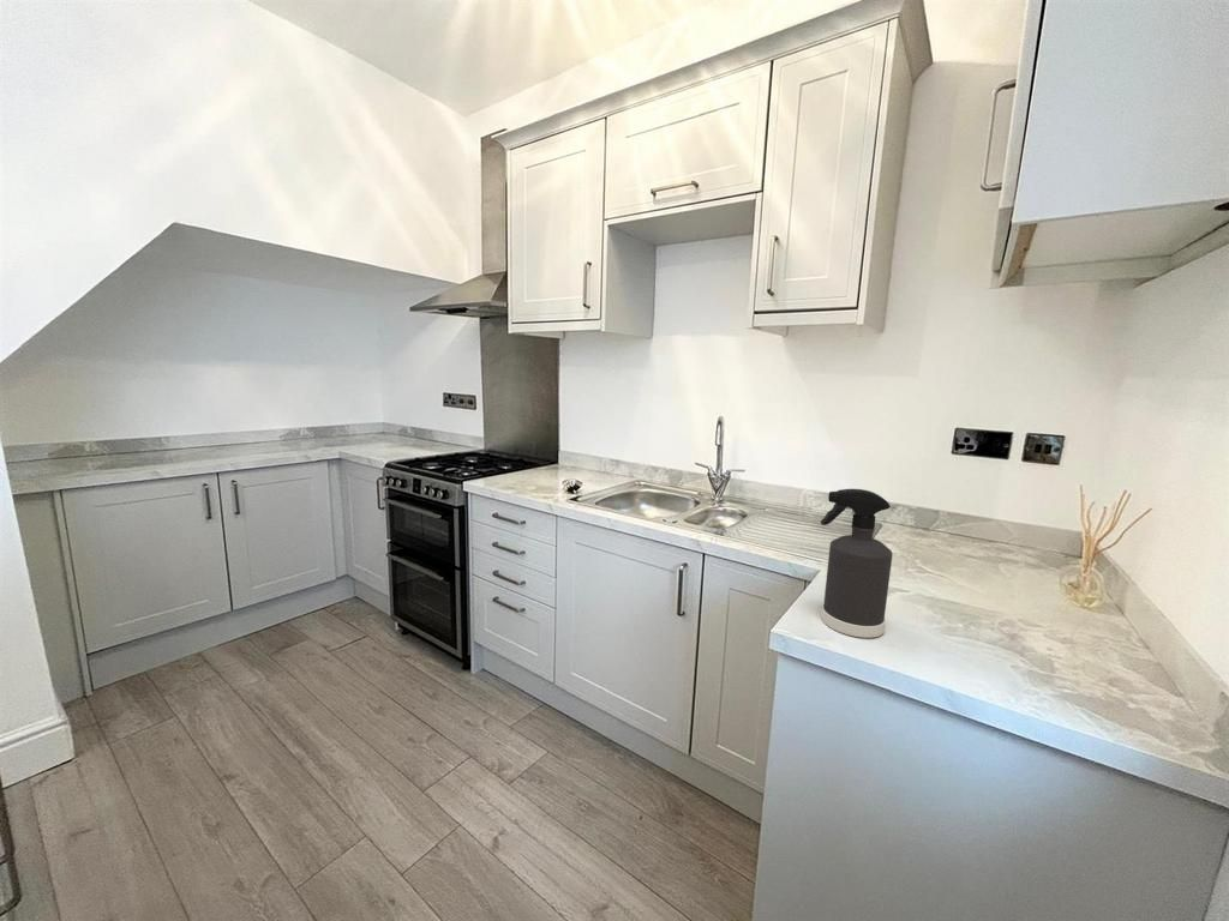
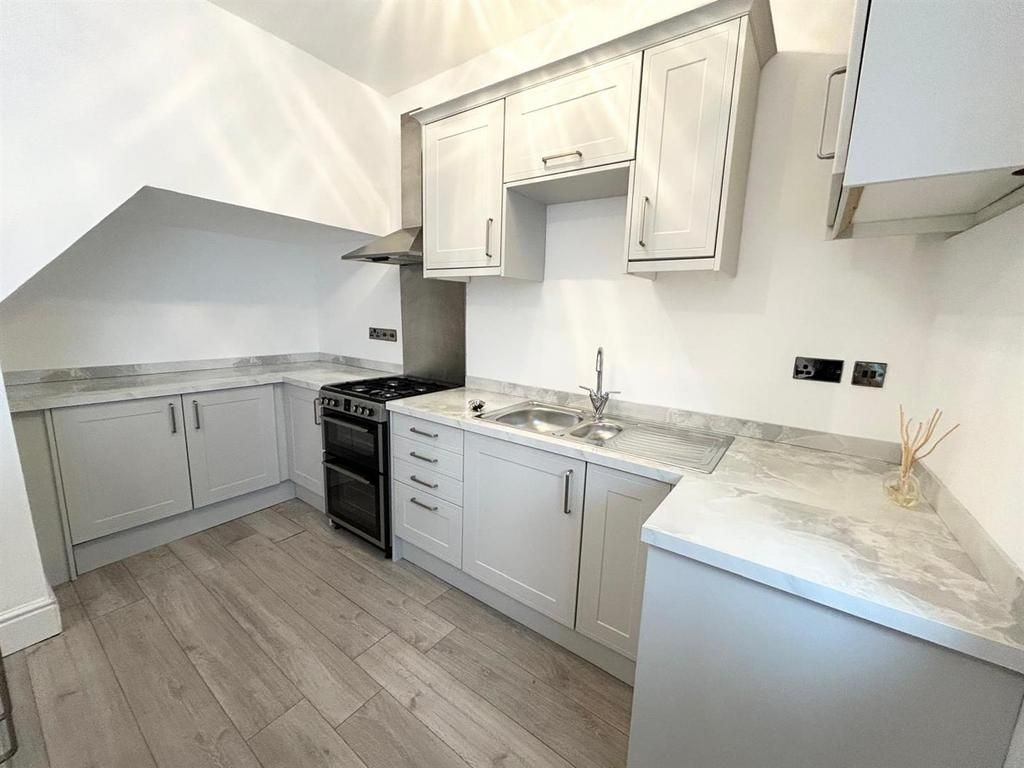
- spray bottle [820,488,893,639]
